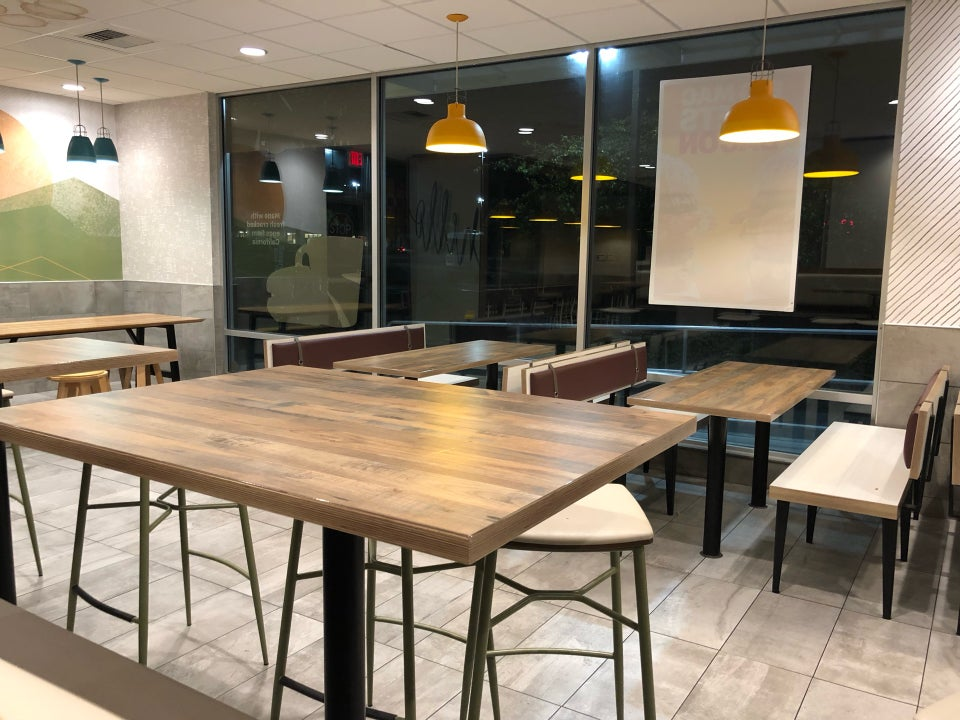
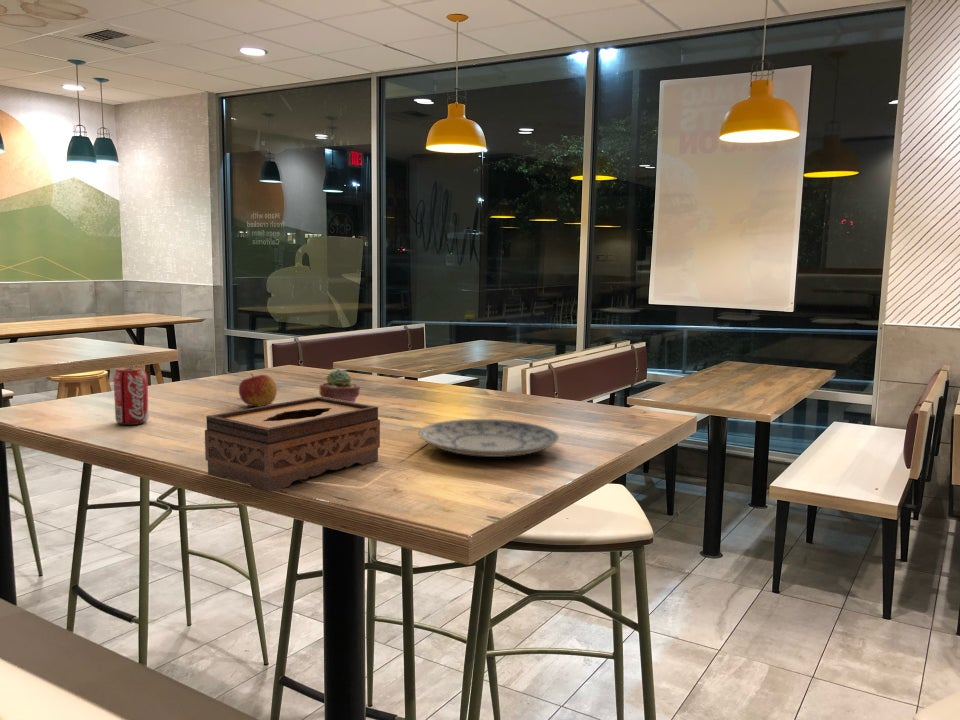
+ potted succulent [318,368,361,403]
+ tissue box [204,396,381,493]
+ plate [417,418,560,458]
+ beverage can [113,366,150,426]
+ apple [238,372,278,407]
